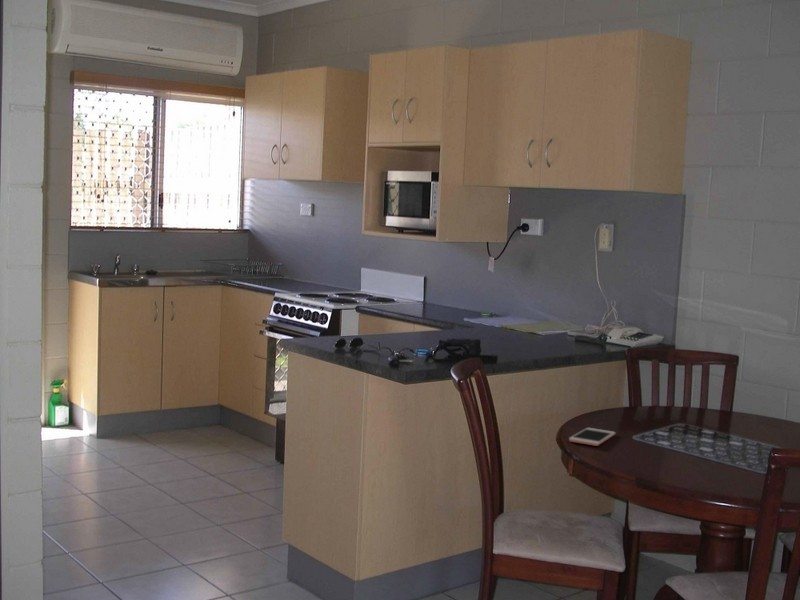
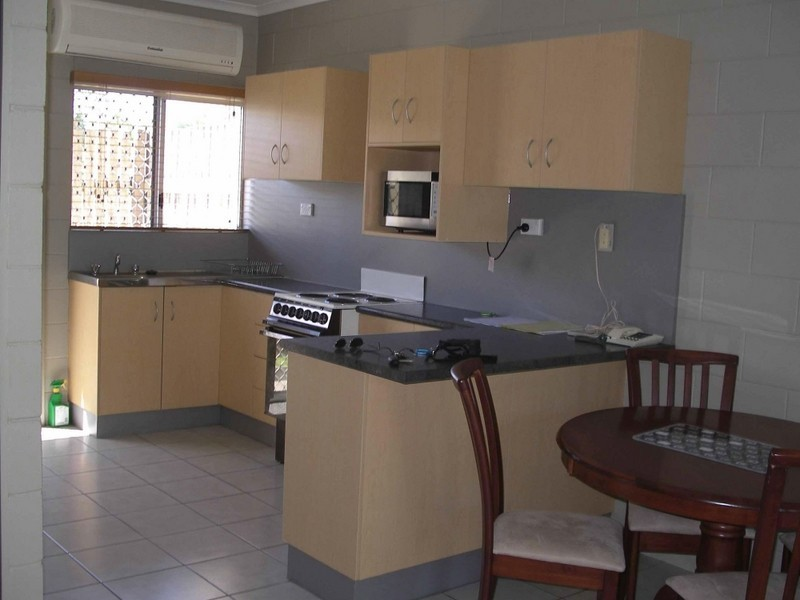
- cell phone [568,427,617,447]
